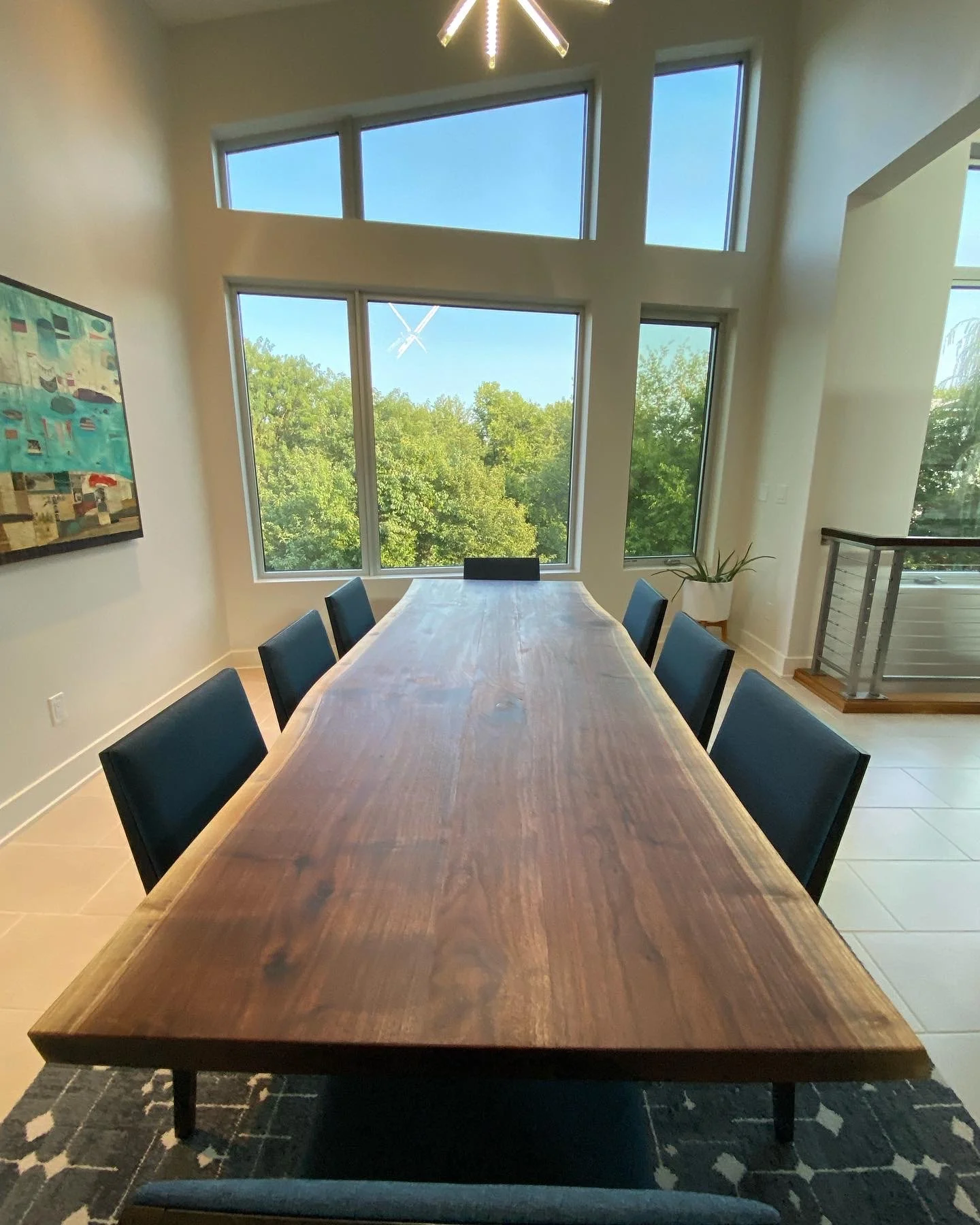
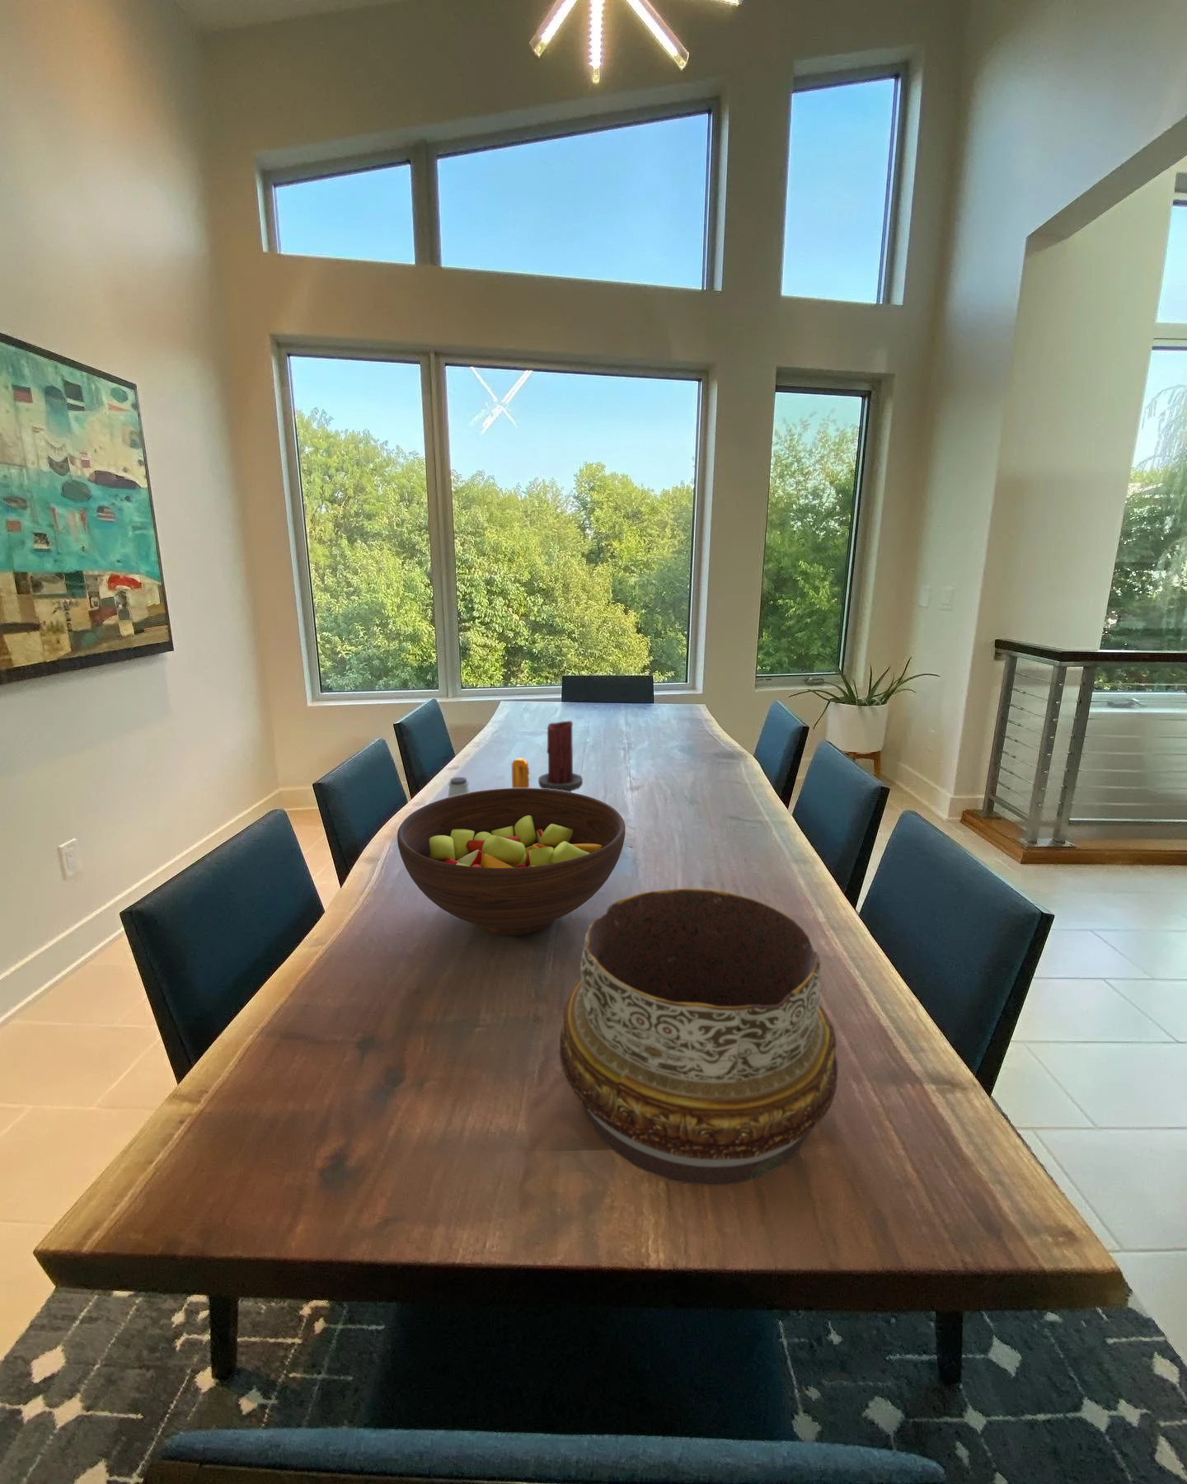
+ candle holder [538,720,584,792]
+ saltshaker [447,777,470,798]
+ decorative bowl [558,888,838,1186]
+ fruit bowl [396,787,626,935]
+ pepper shaker [511,757,531,789]
